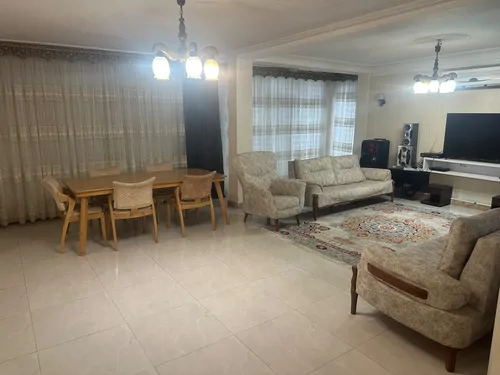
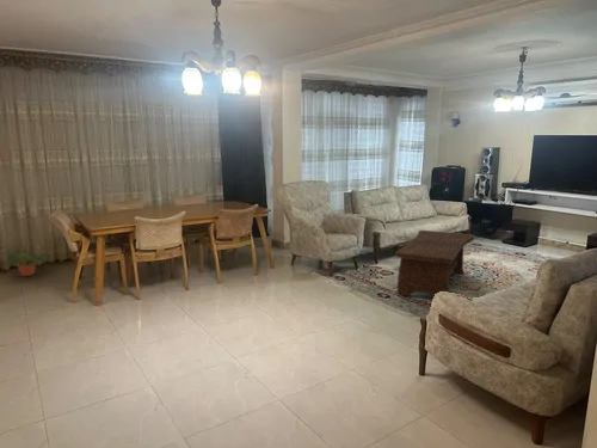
+ coffee table [394,229,476,297]
+ potted plant [4,247,55,277]
